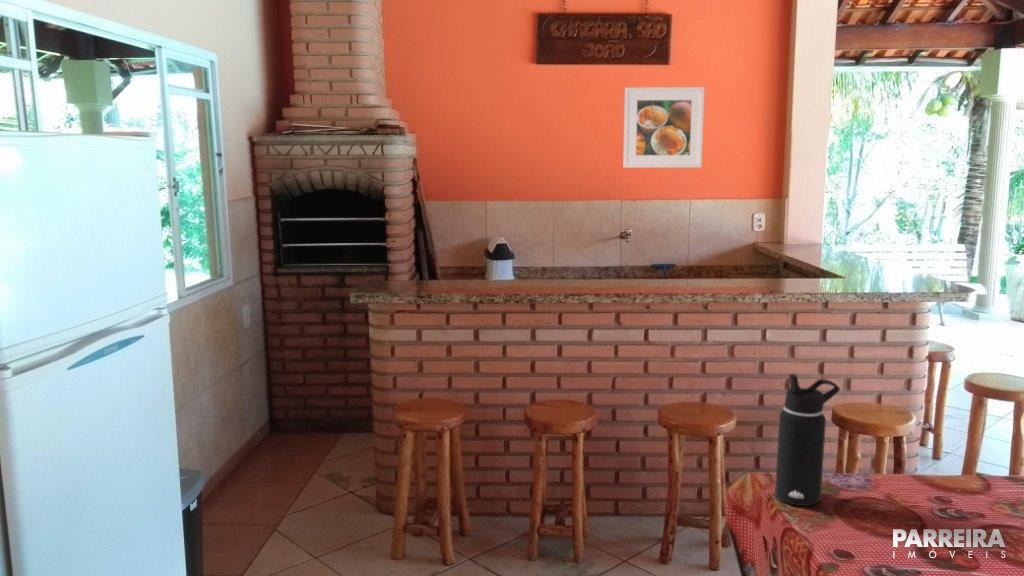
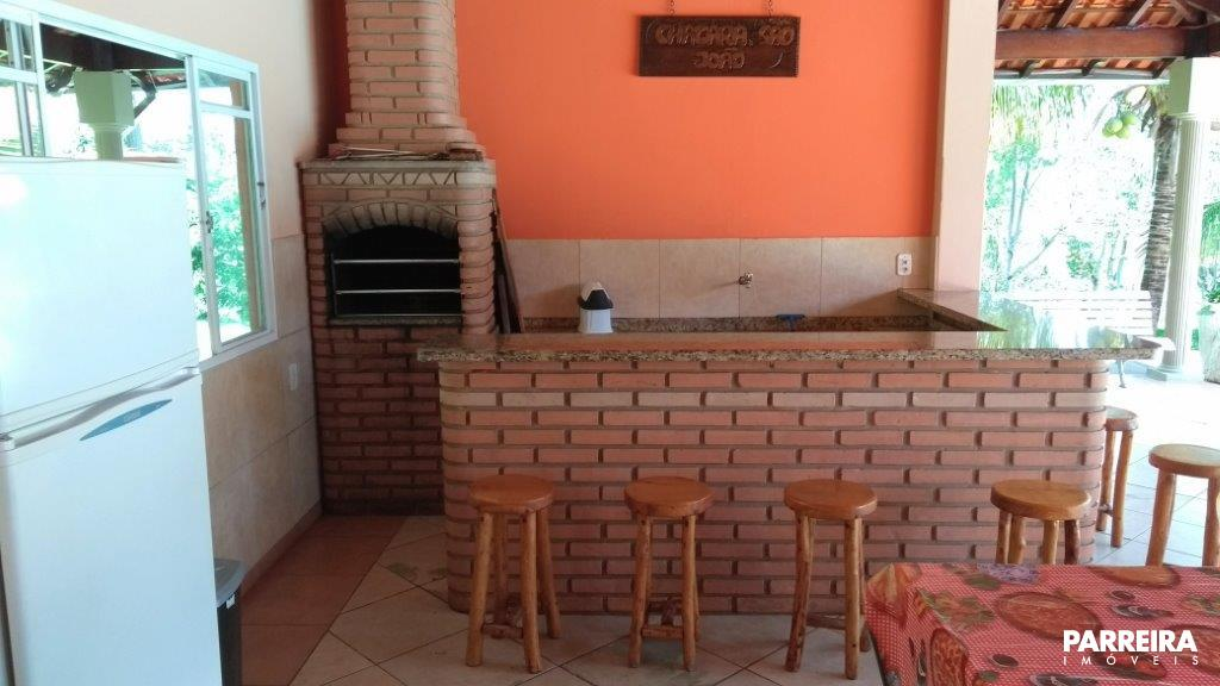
- water bottle [774,373,841,507]
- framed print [622,86,706,169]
